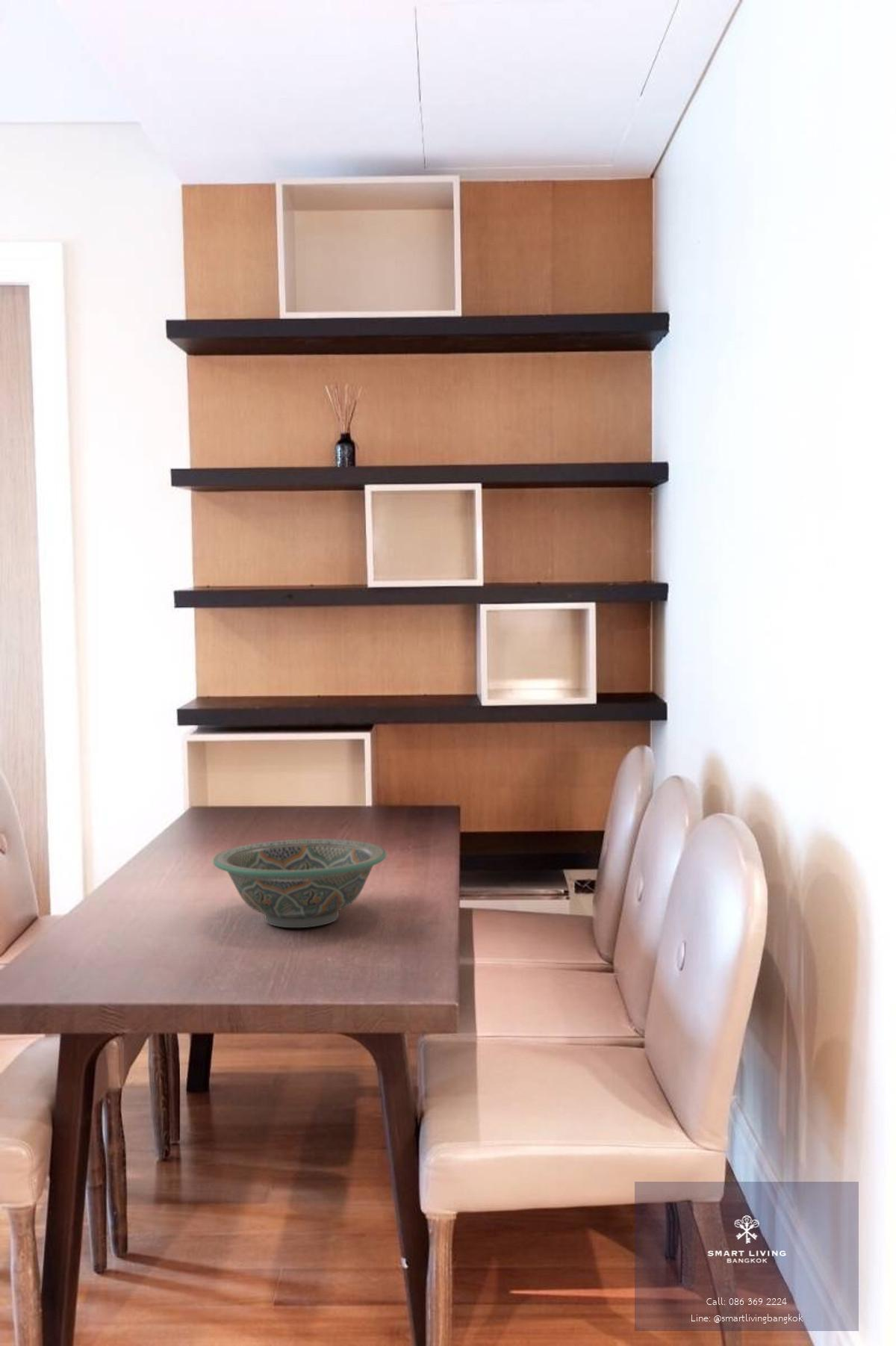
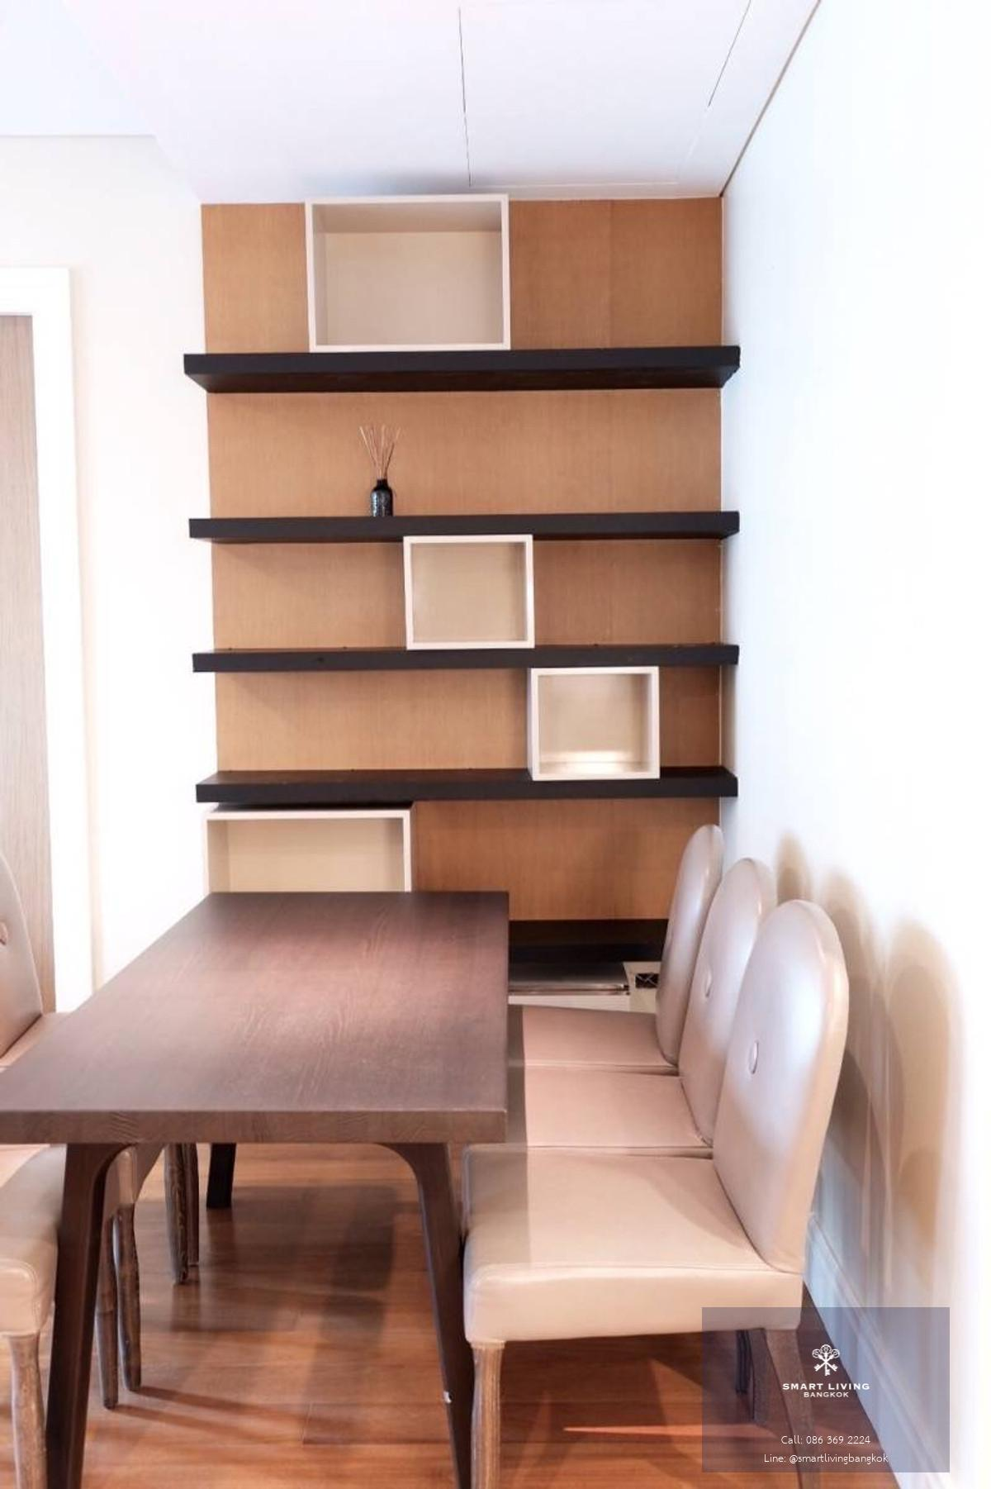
- decorative bowl [212,838,388,928]
